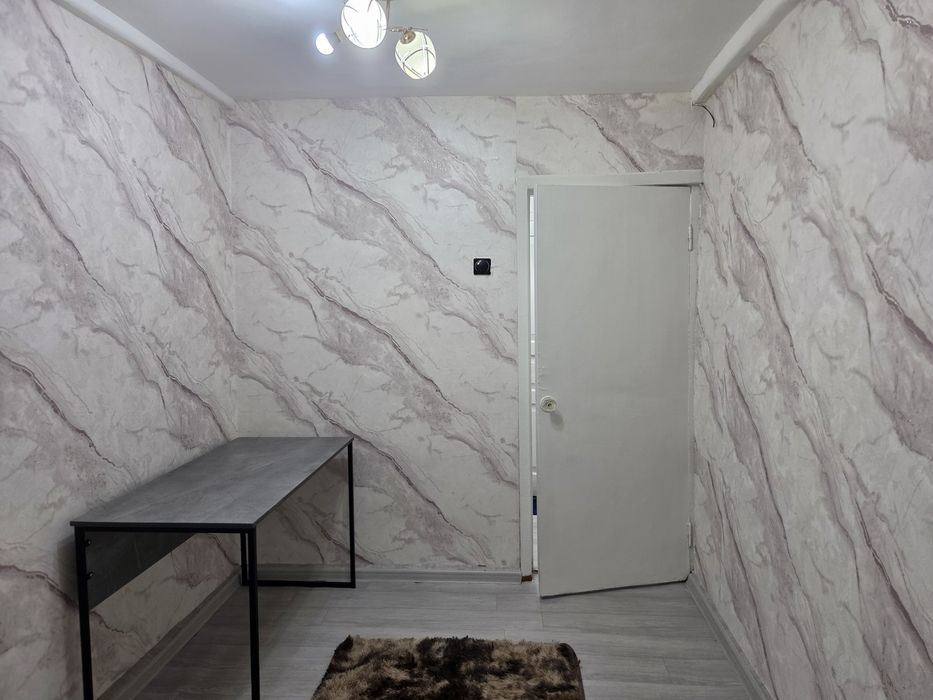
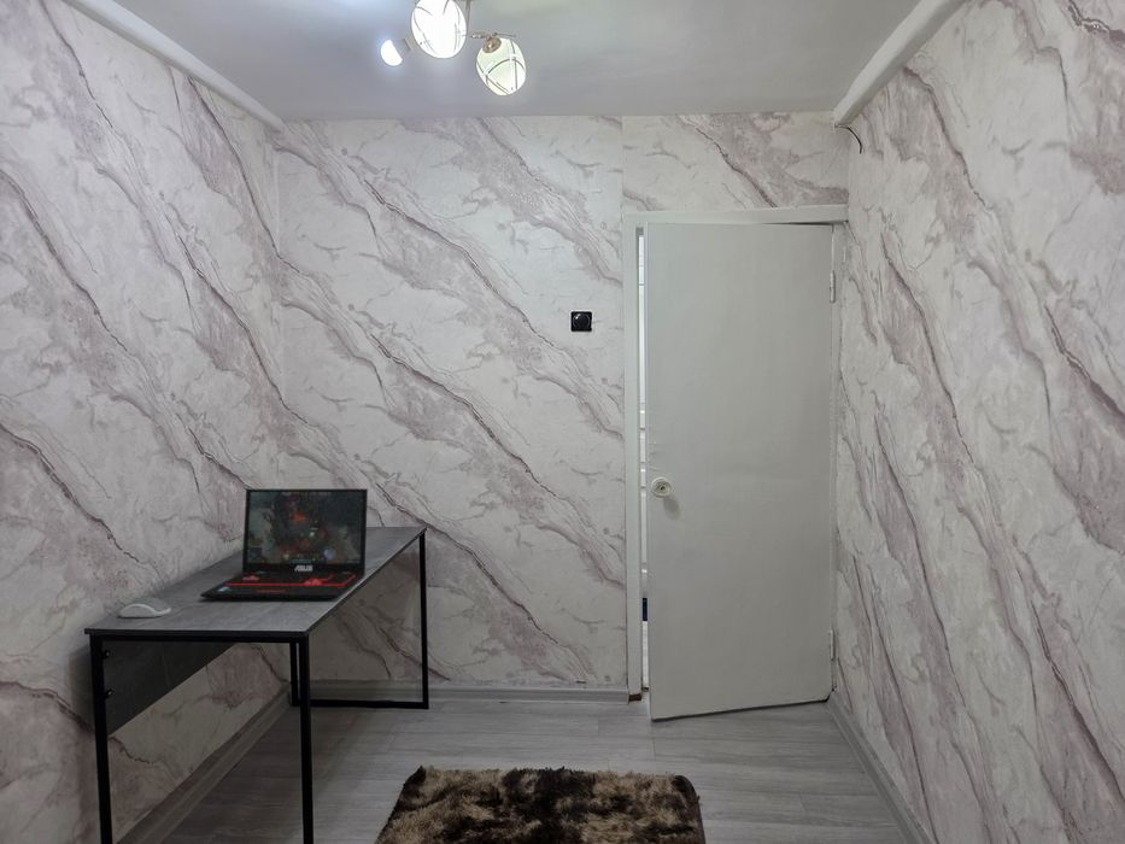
+ laptop [199,487,369,599]
+ computer mouse [119,596,172,619]
